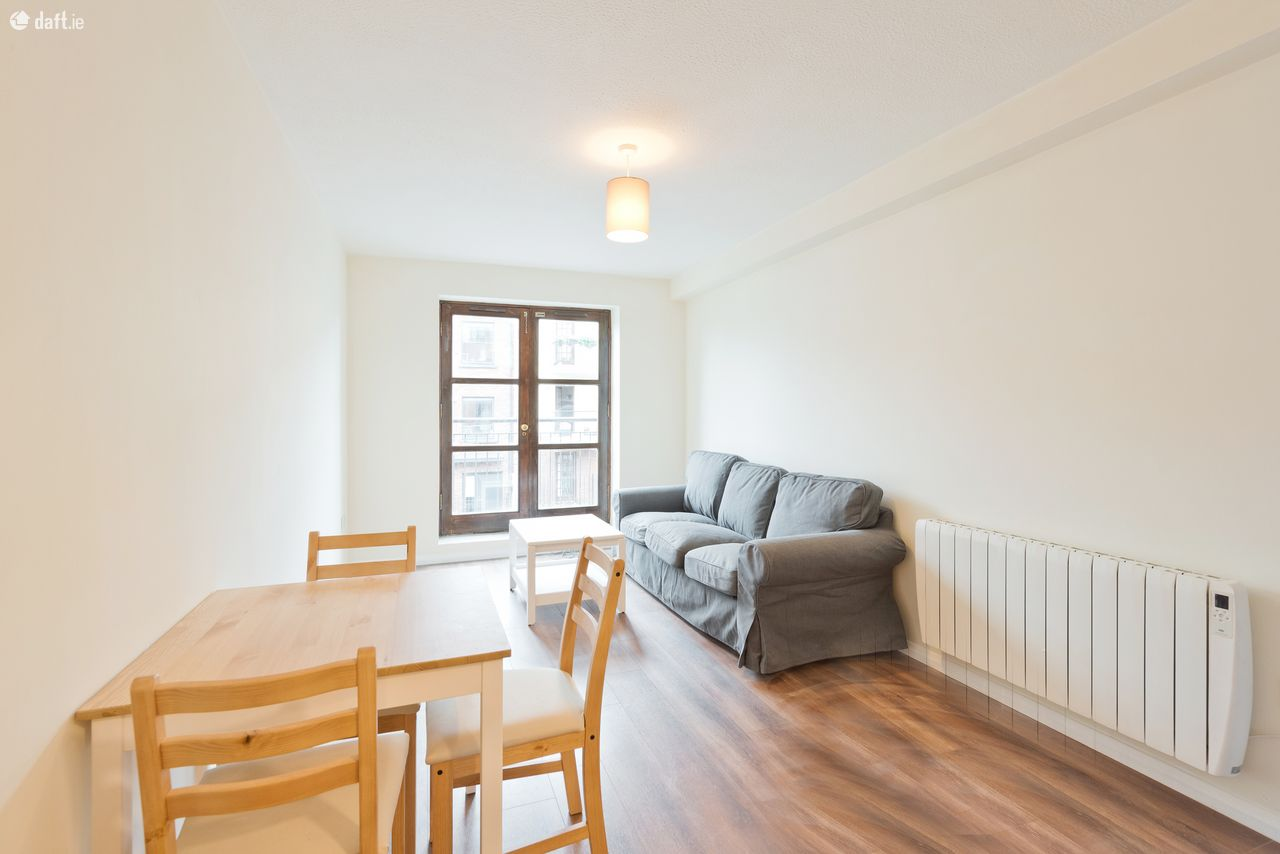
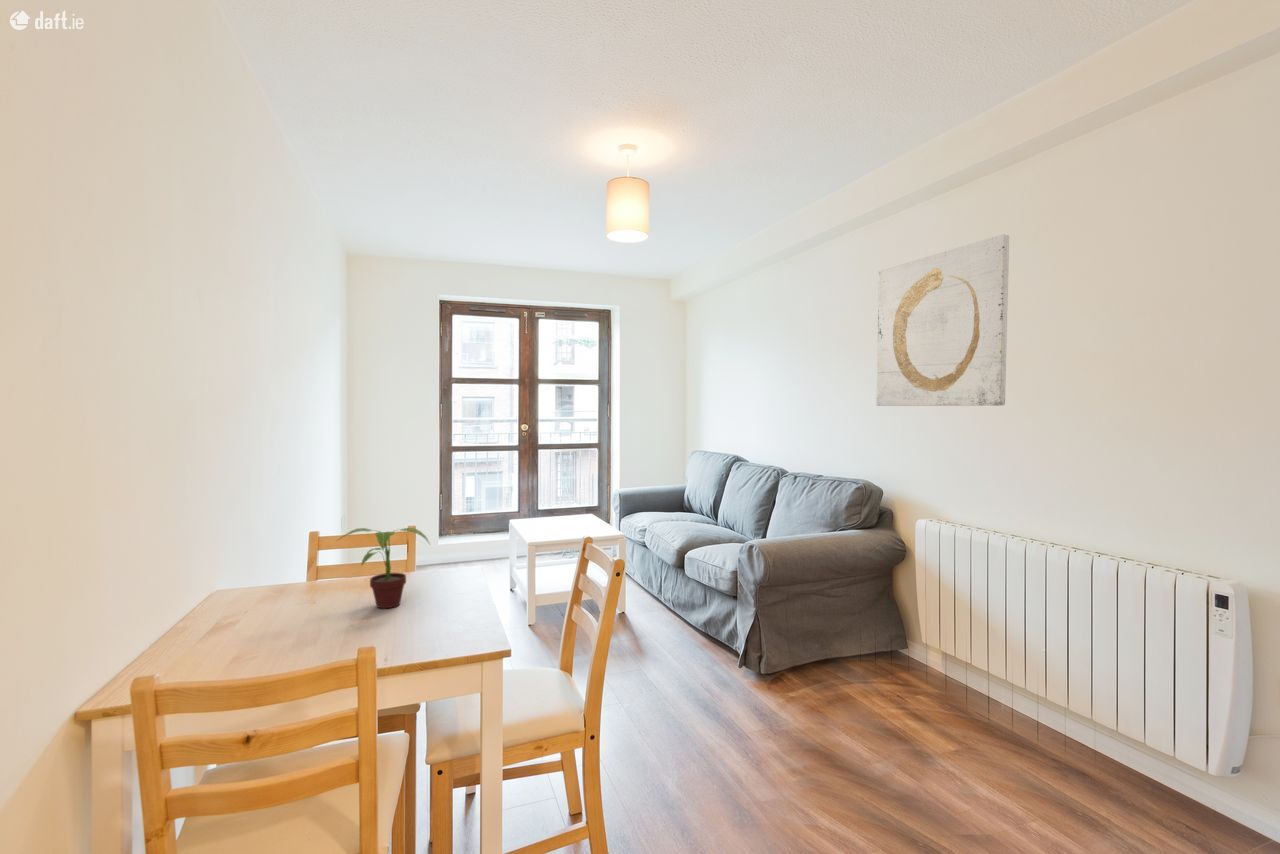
+ potted plant [334,527,432,609]
+ wall art [876,234,1010,407]
